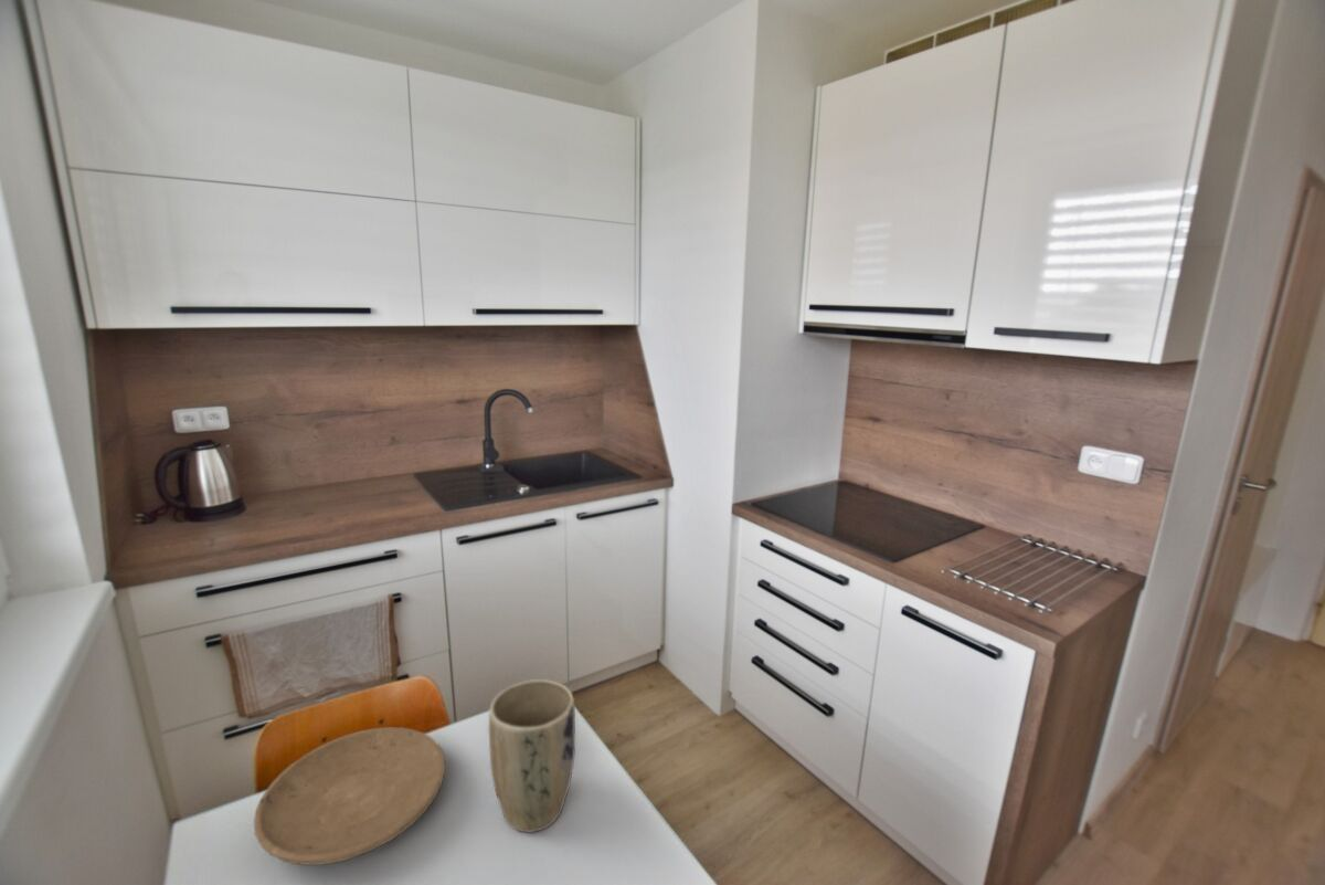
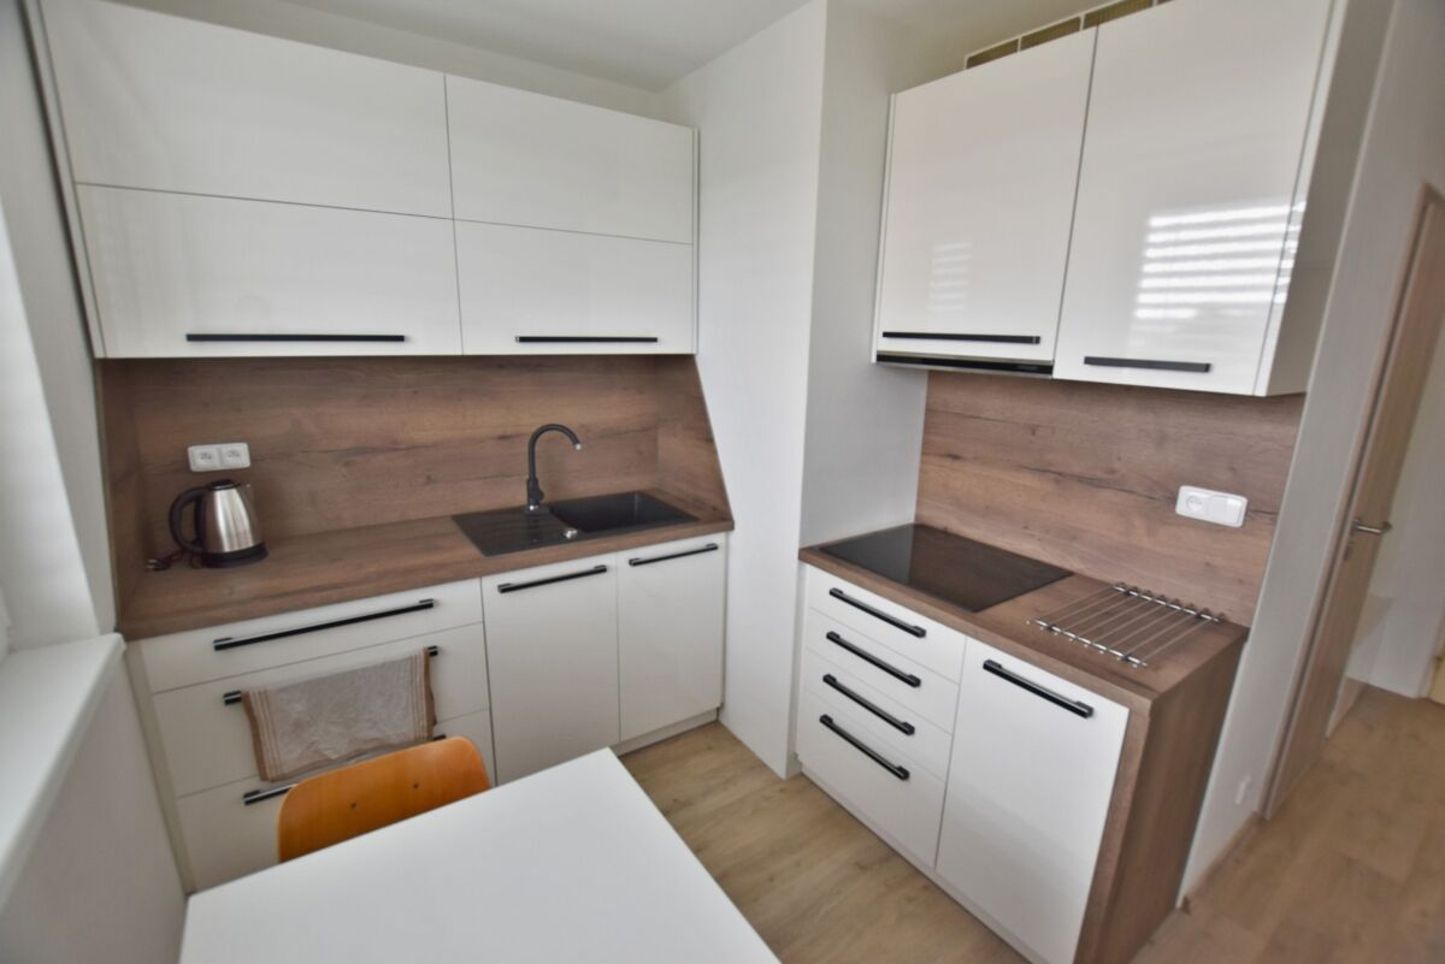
- plant pot [488,678,576,833]
- plate [253,726,446,866]
